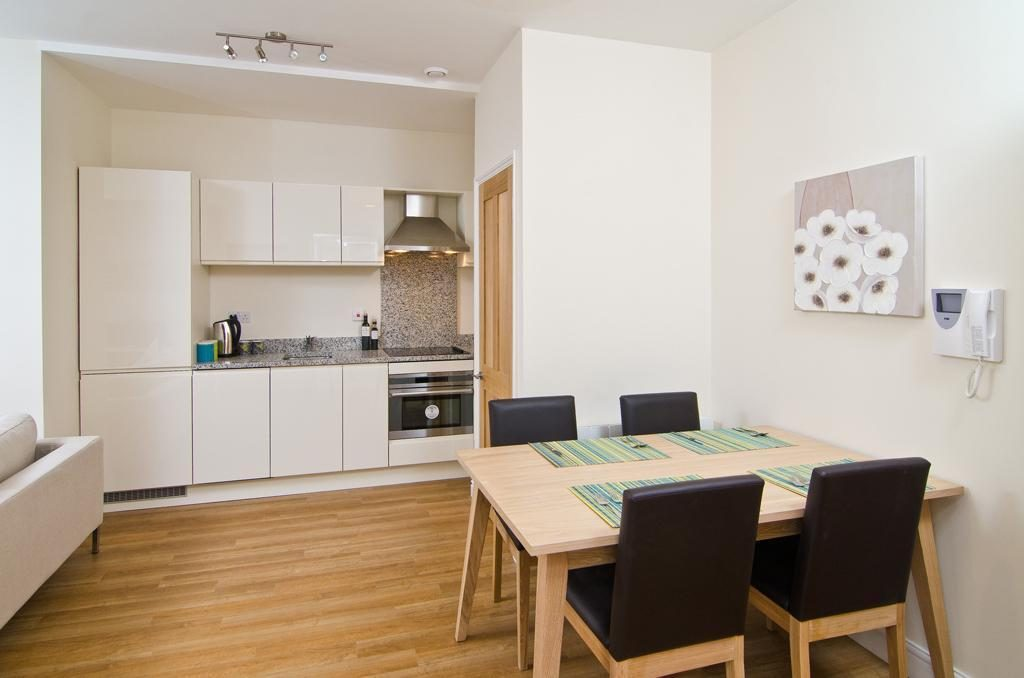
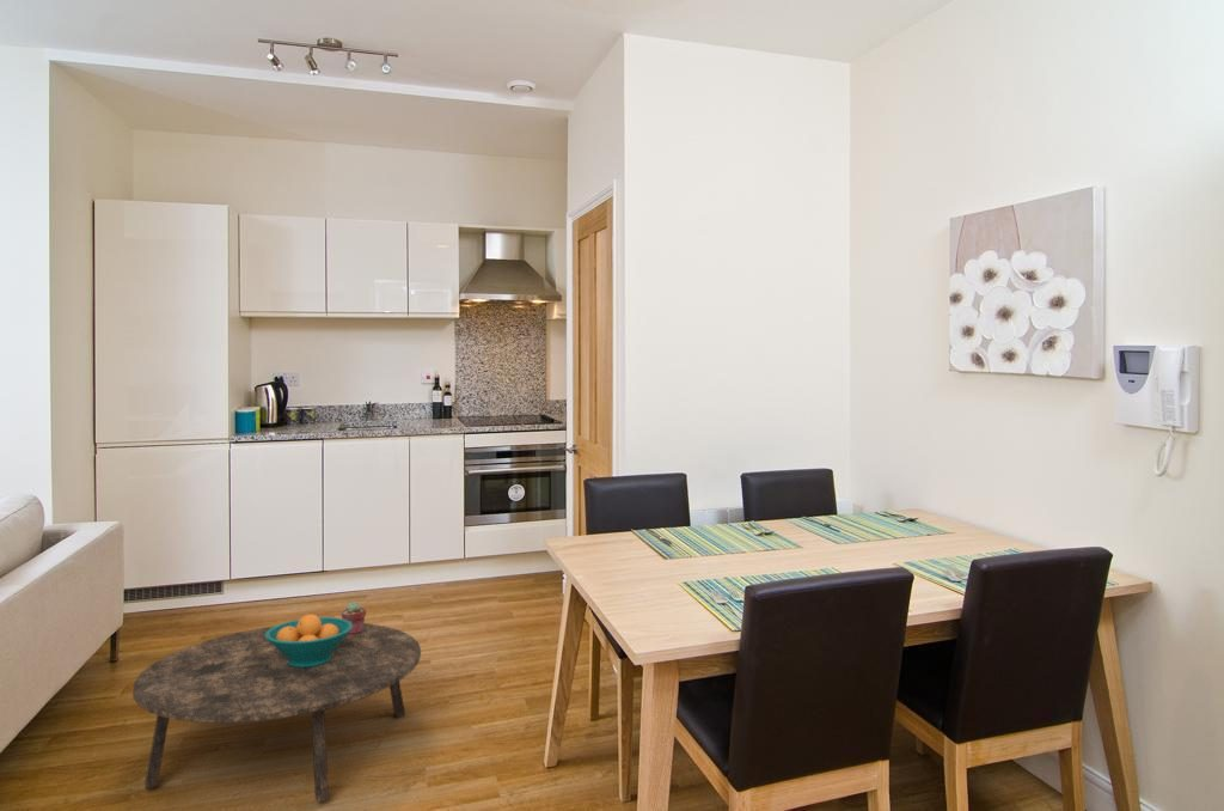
+ potted succulent [341,600,367,634]
+ coffee table [131,622,422,804]
+ fruit bowl [265,614,353,667]
